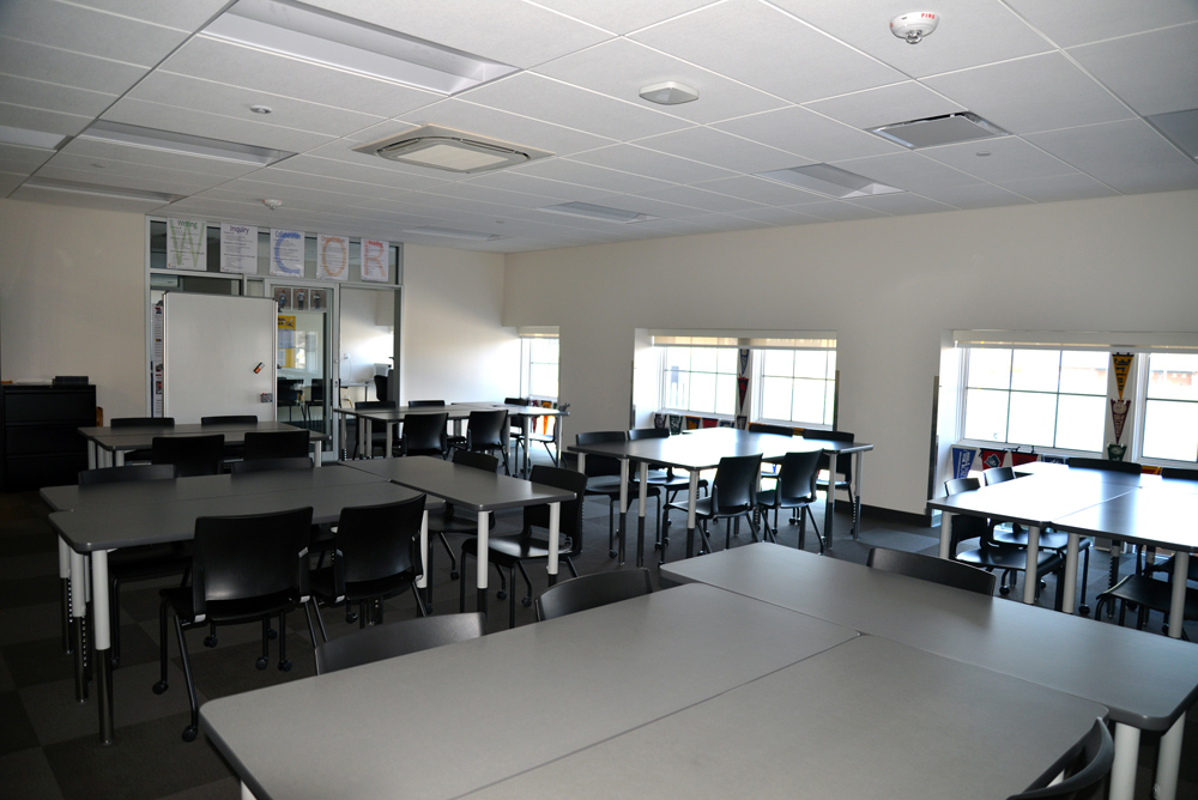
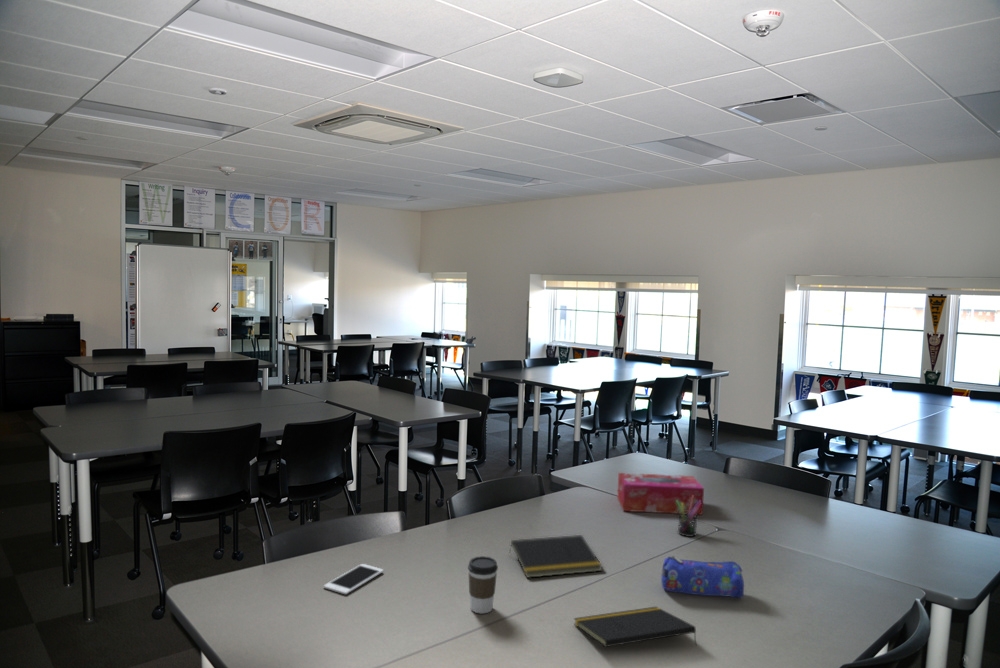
+ cell phone [323,563,384,595]
+ tissue box [616,472,705,516]
+ coffee cup [467,555,499,615]
+ notepad [508,534,604,579]
+ pen holder [676,495,702,538]
+ notepad [573,606,698,648]
+ pencil case [660,555,745,599]
